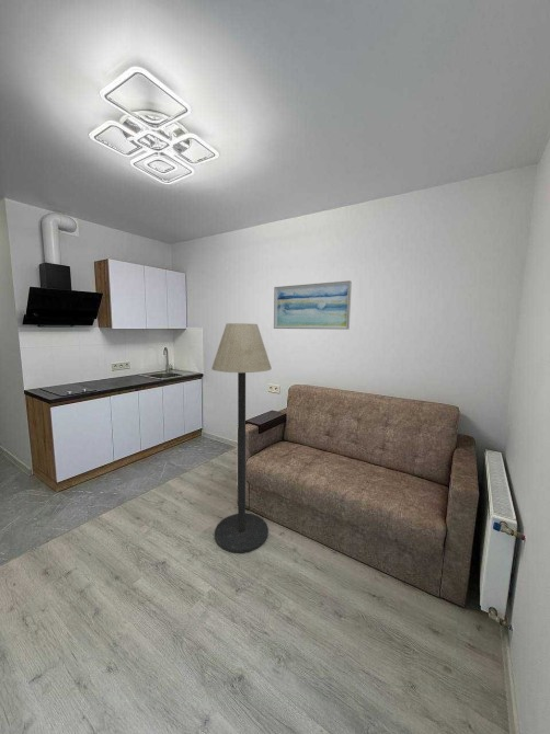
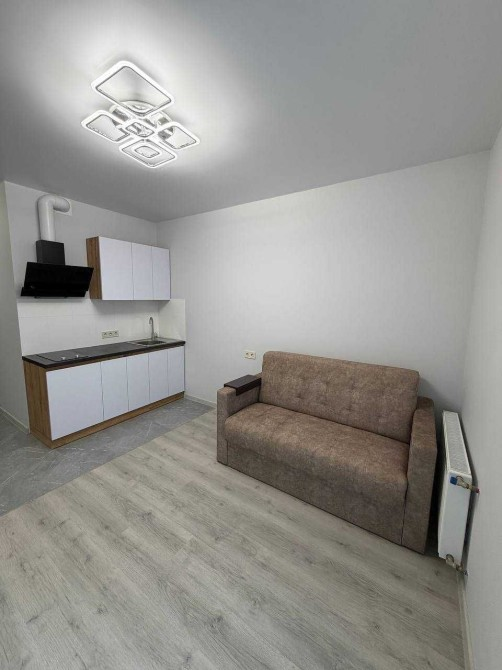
- wall art [273,279,353,331]
- floor lamp [210,322,273,554]
